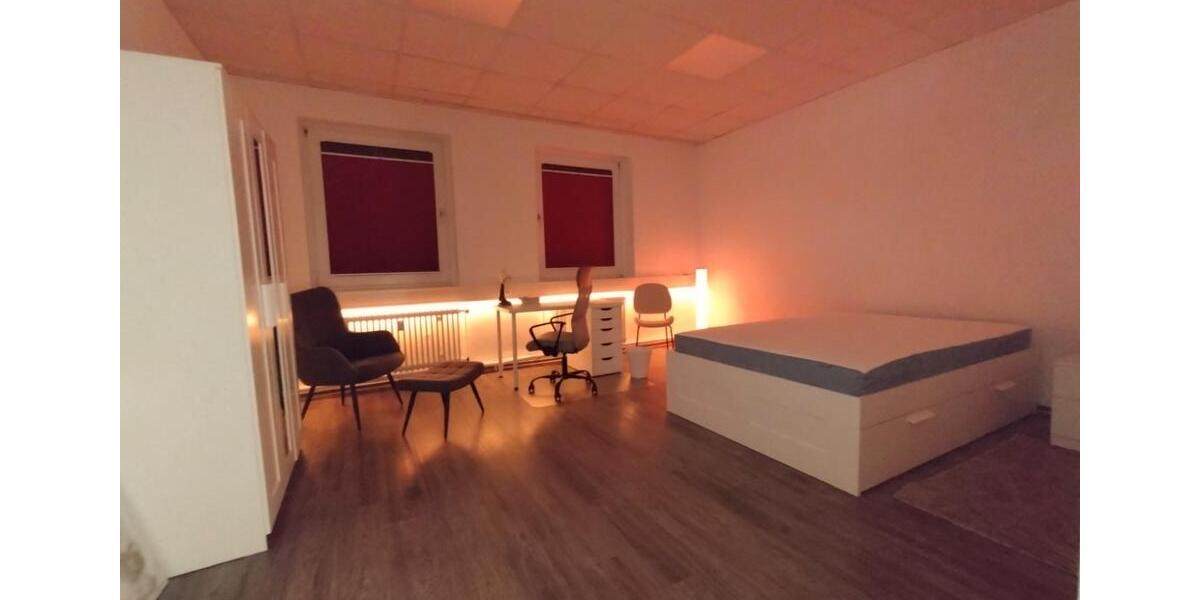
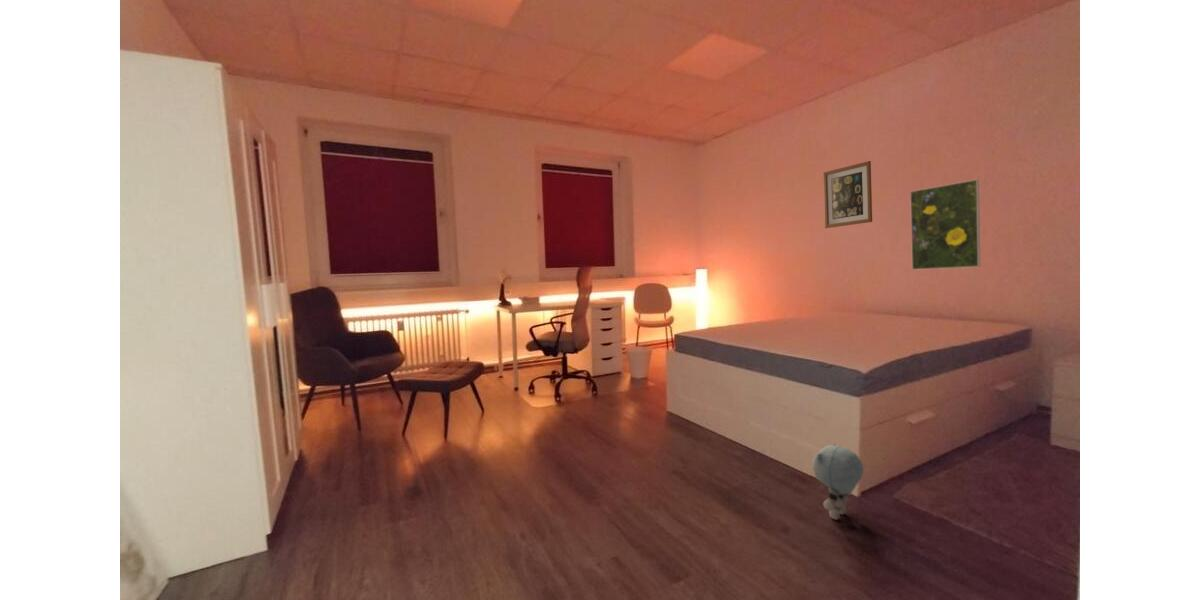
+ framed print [909,178,981,271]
+ plush toy [811,442,864,521]
+ wall art [822,160,873,229]
